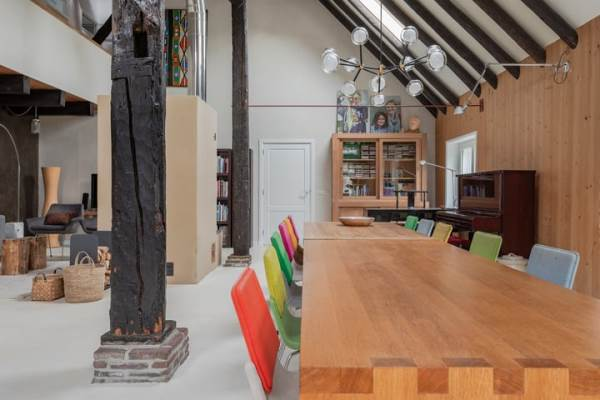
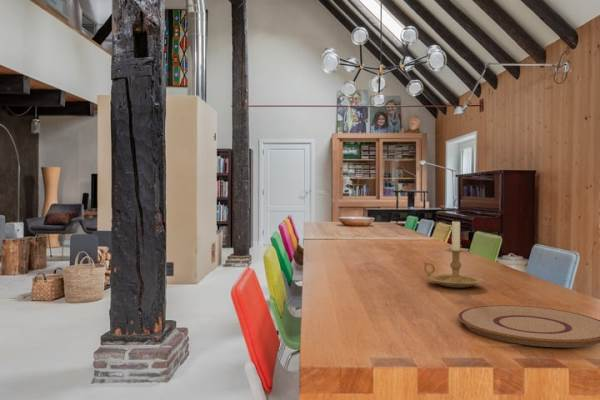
+ plate [457,304,600,348]
+ candle holder [422,218,485,289]
